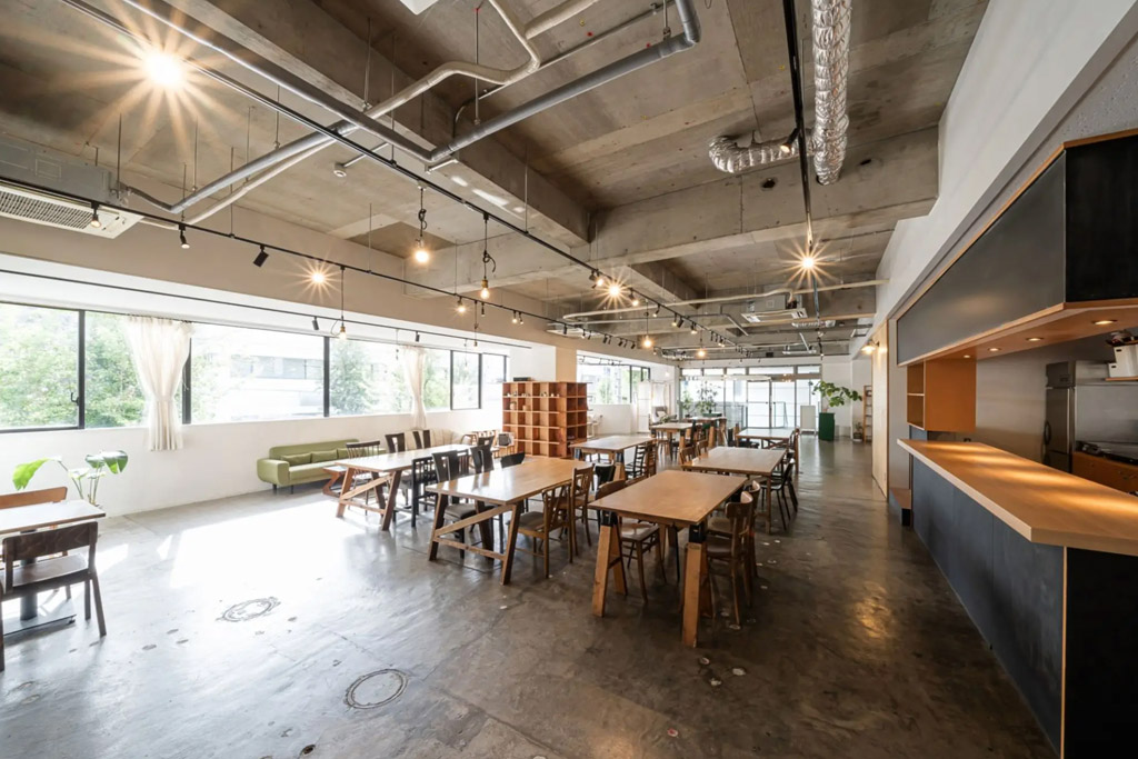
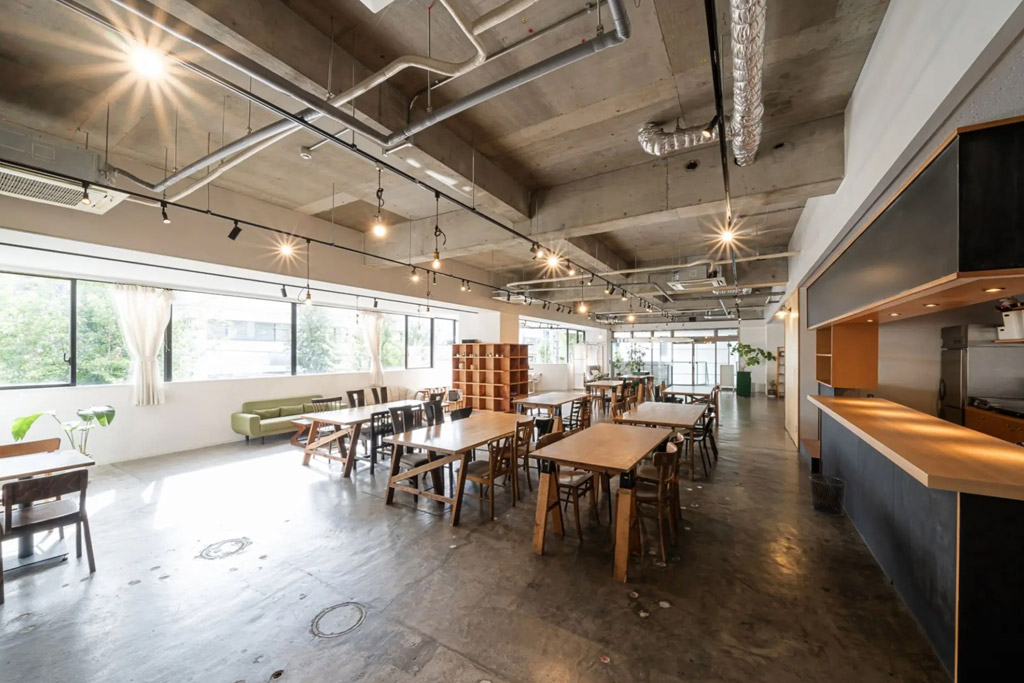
+ waste bin [808,474,848,518]
